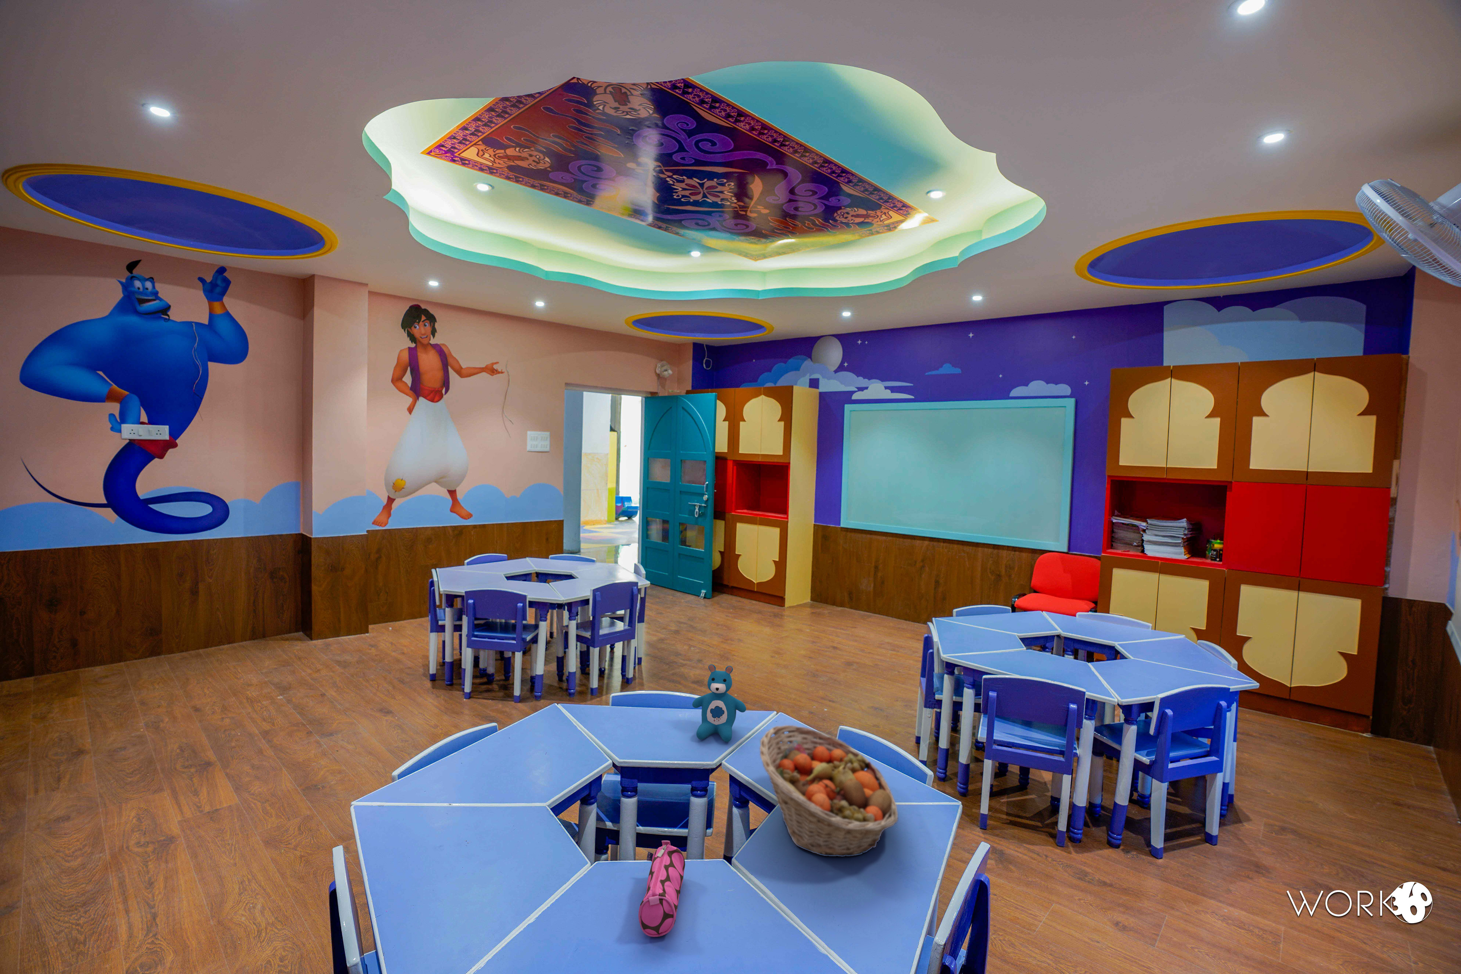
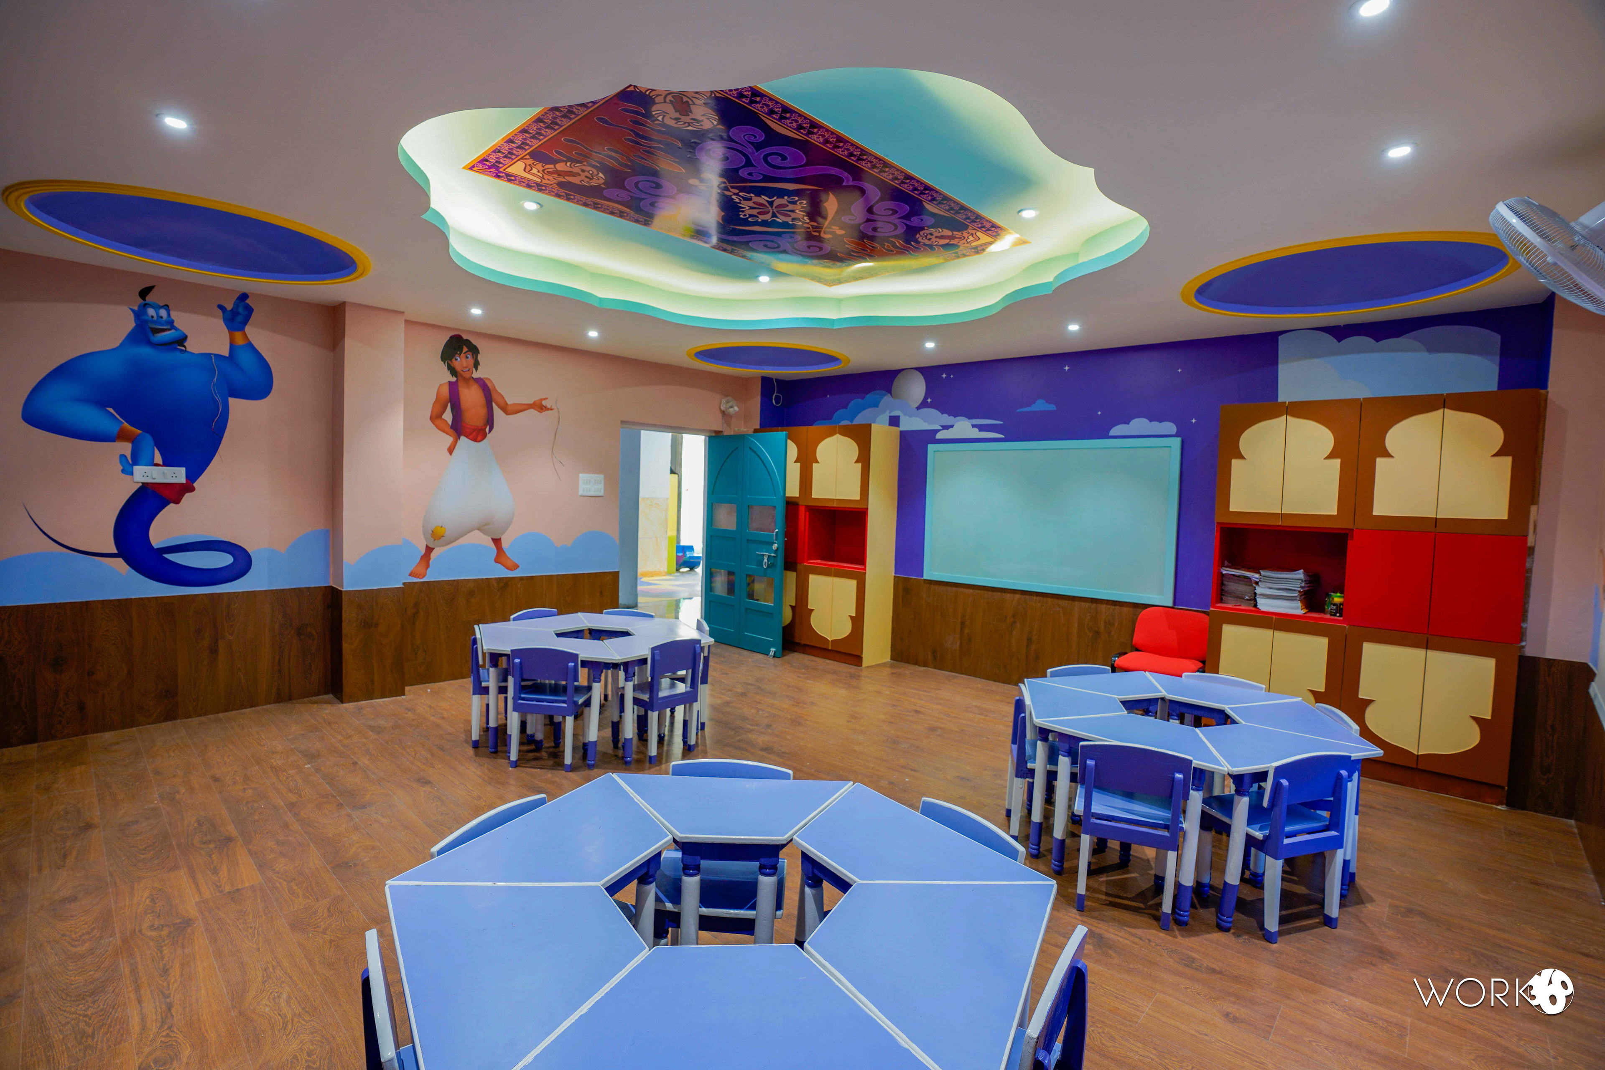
- fruit basket [760,725,899,858]
- pencil case [638,840,686,937]
- teddy bear [692,664,747,742]
